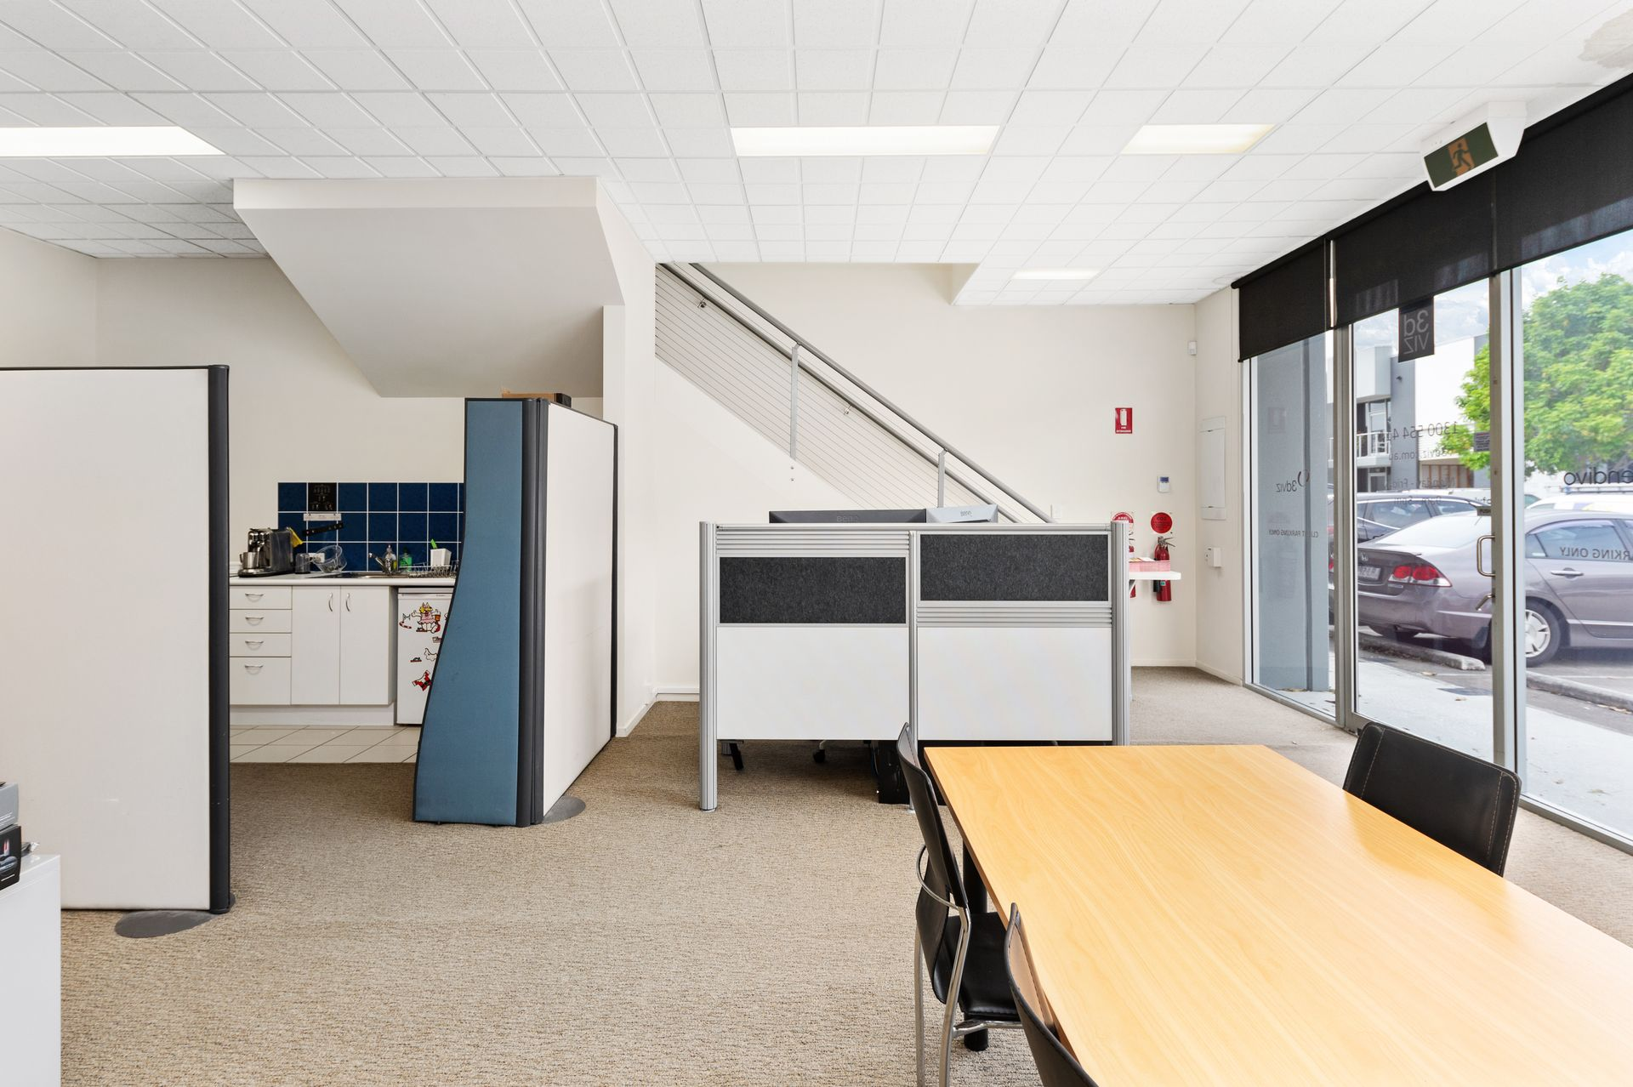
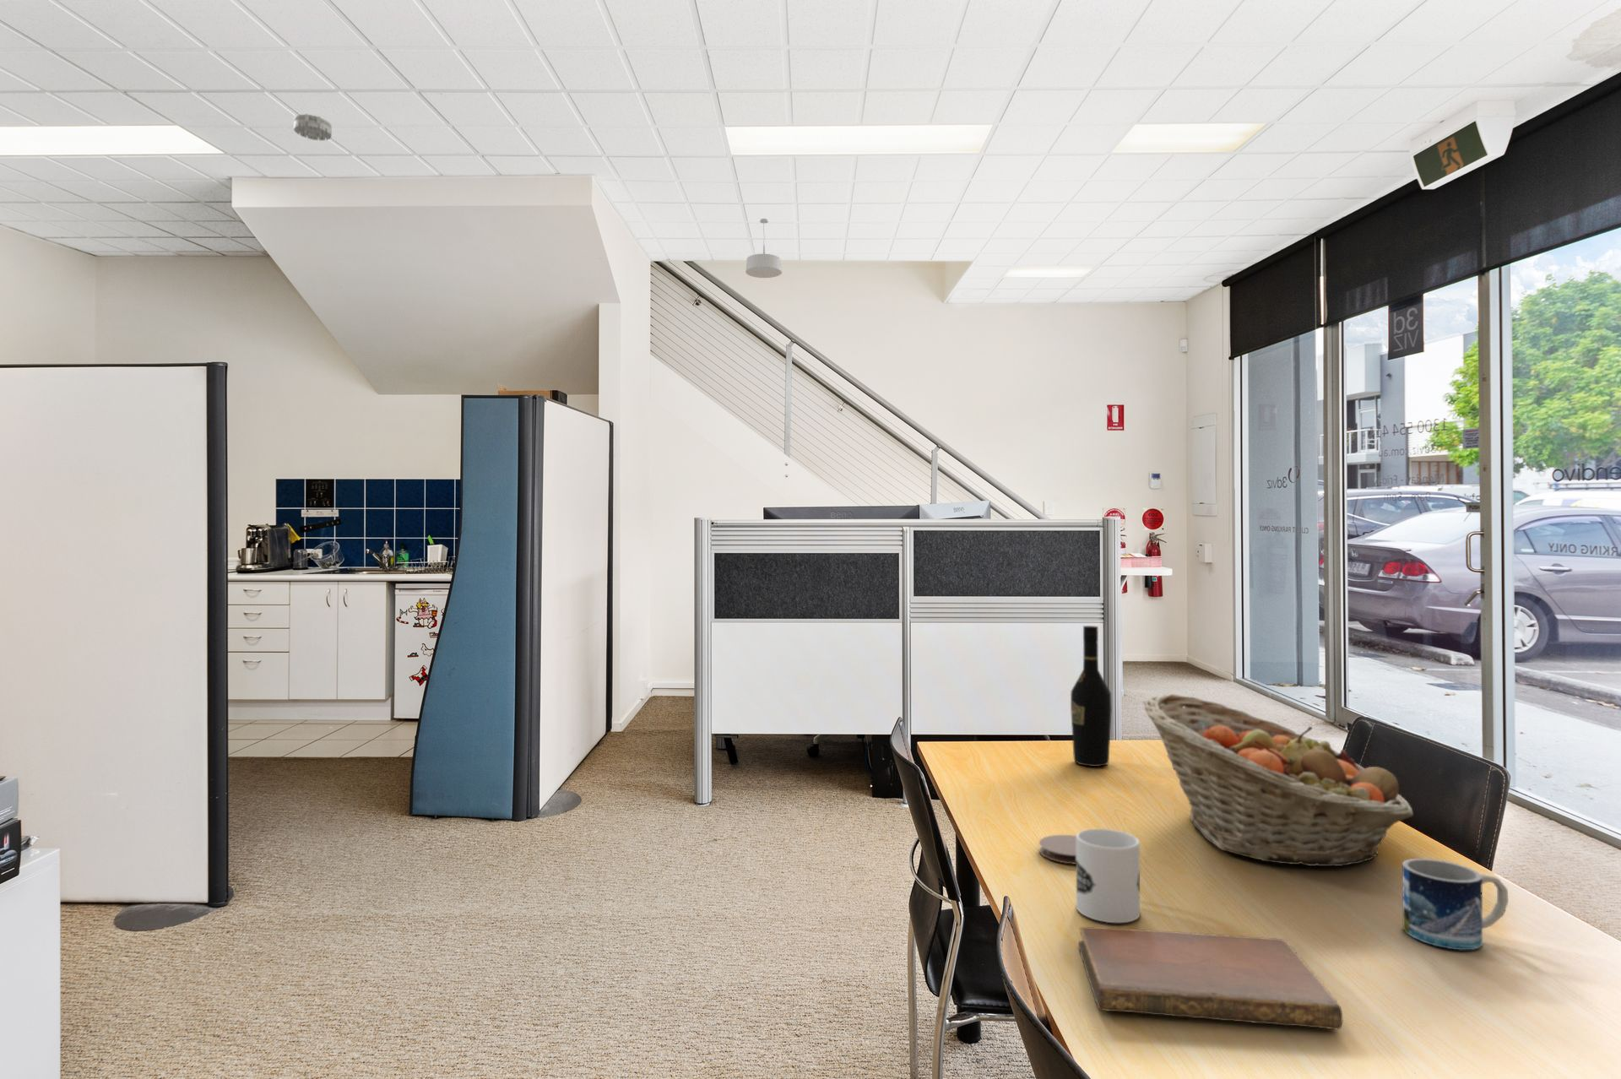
+ pendant light [744,218,783,278]
+ mug [1075,829,1140,924]
+ coaster [1038,835,1077,866]
+ fruit basket [1143,694,1414,867]
+ notebook [1078,926,1343,1030]
+ mug [1402,857,1509,950]
+ smoke detector [293,113,332,141]
+ wine bottle [1069,625,1113,767]
